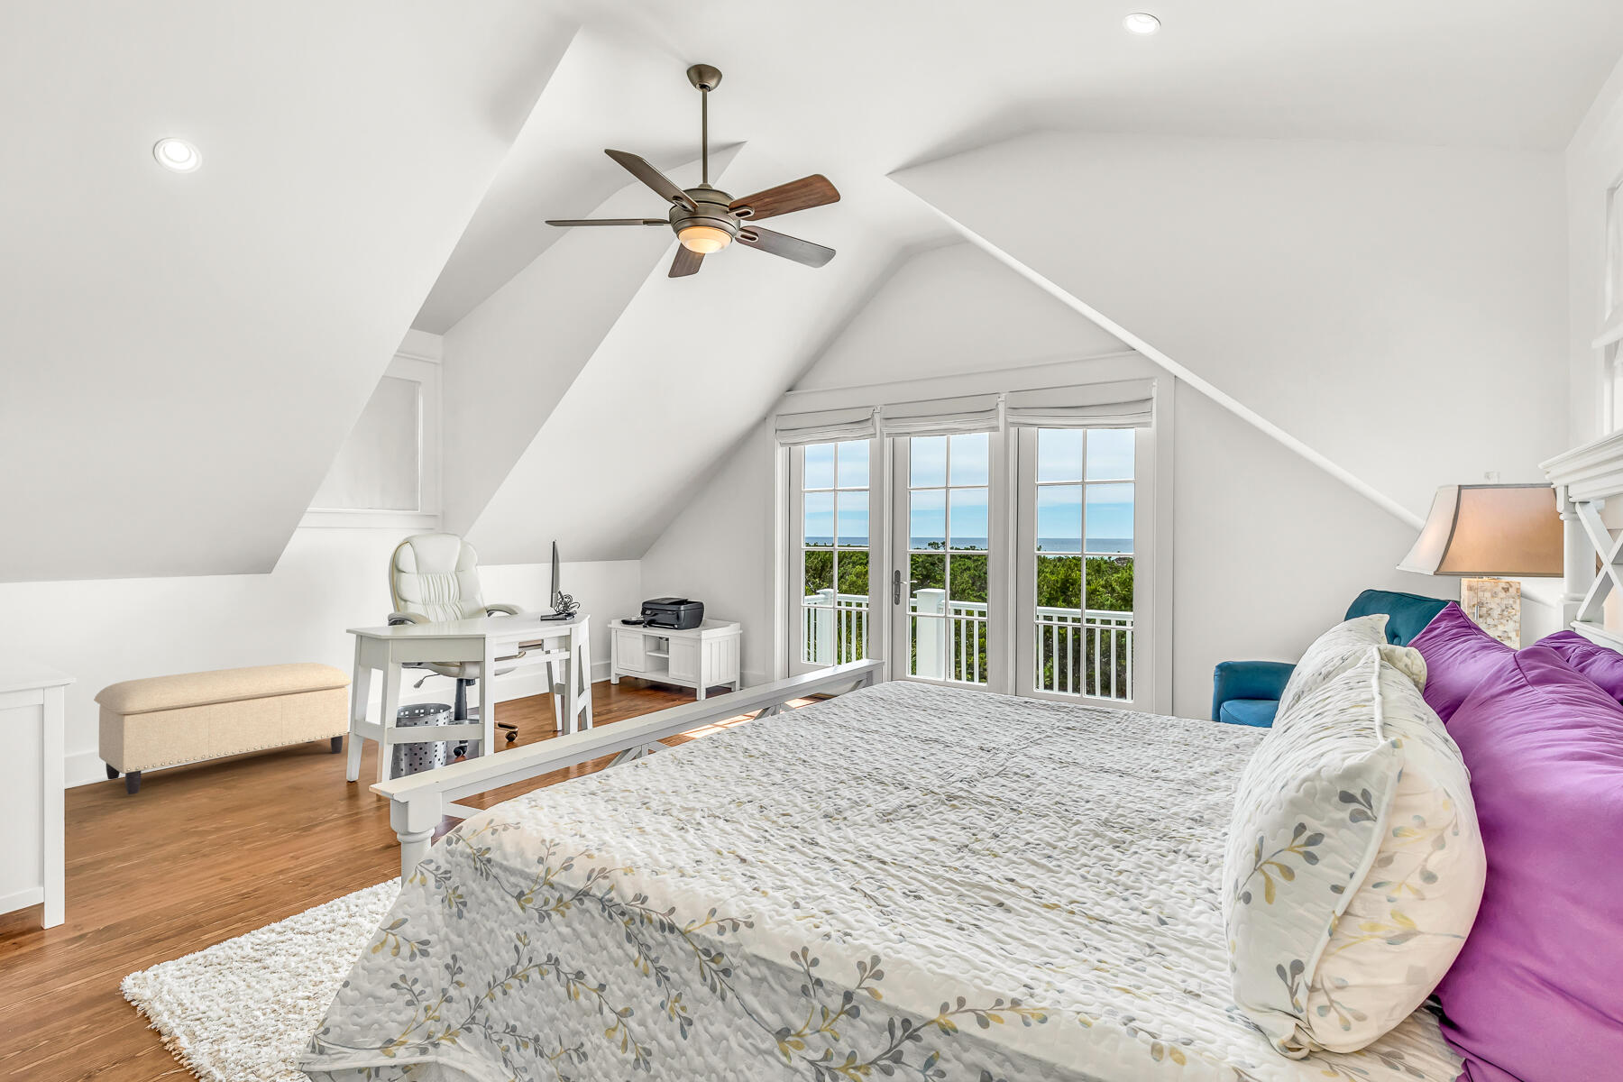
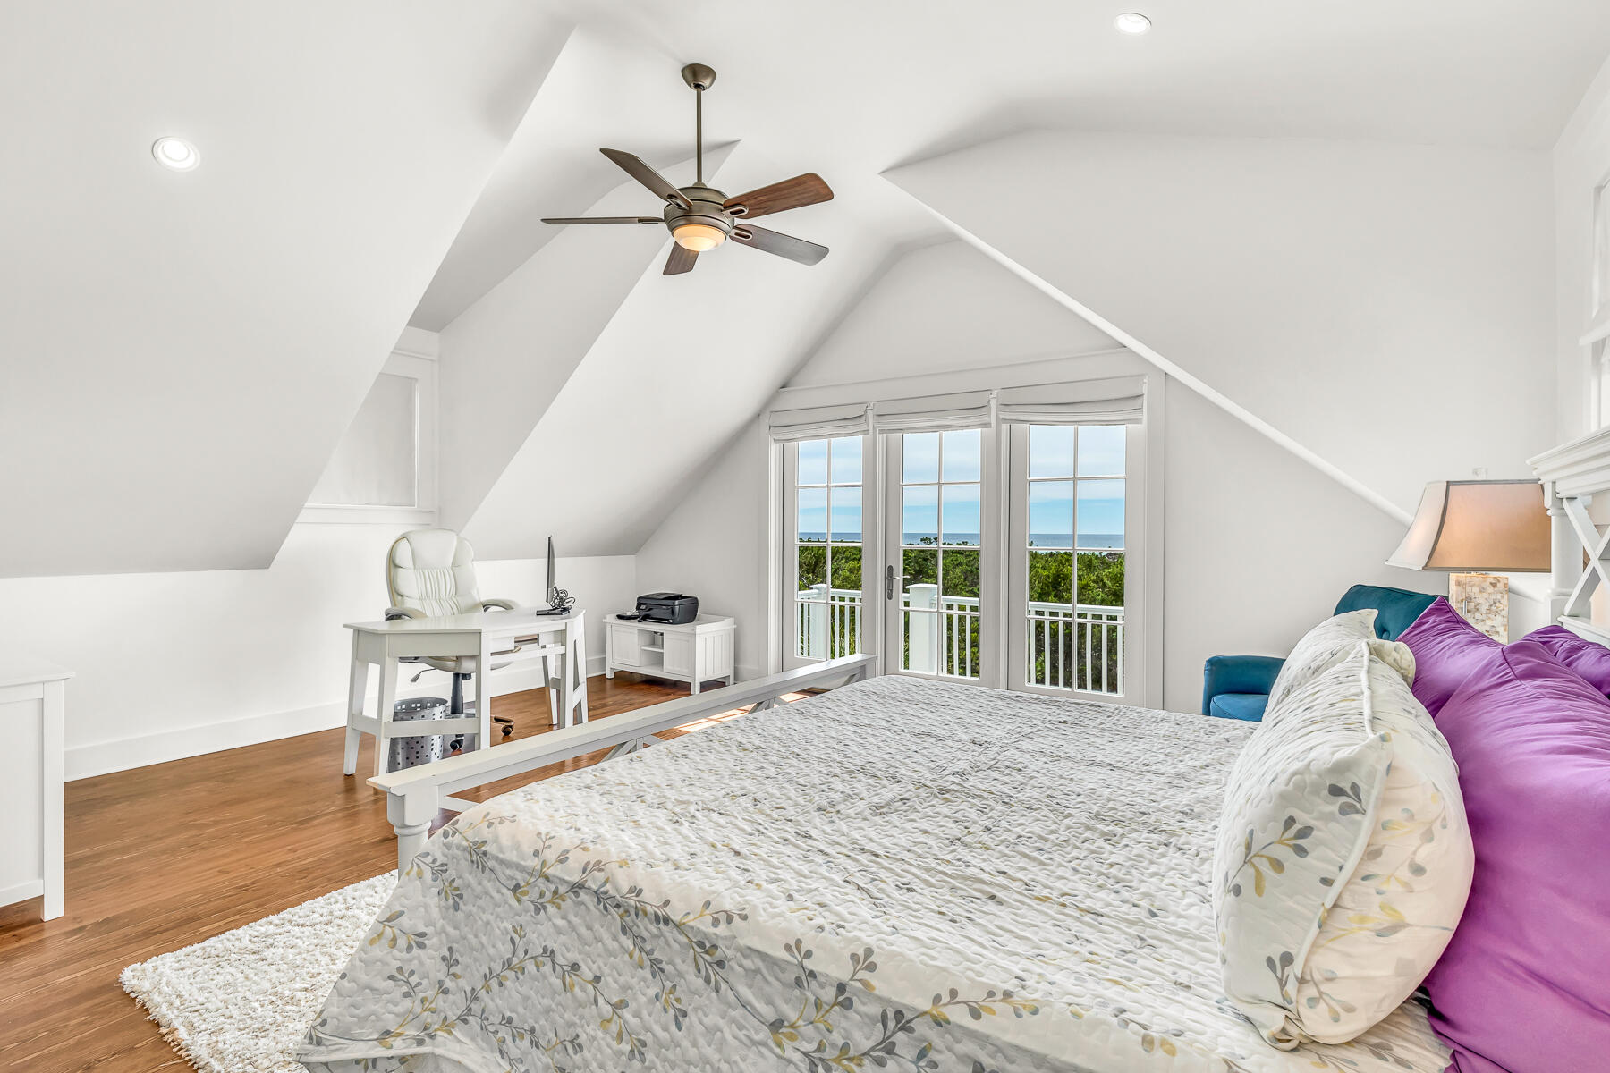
- ottoman [93,662,353,796]
